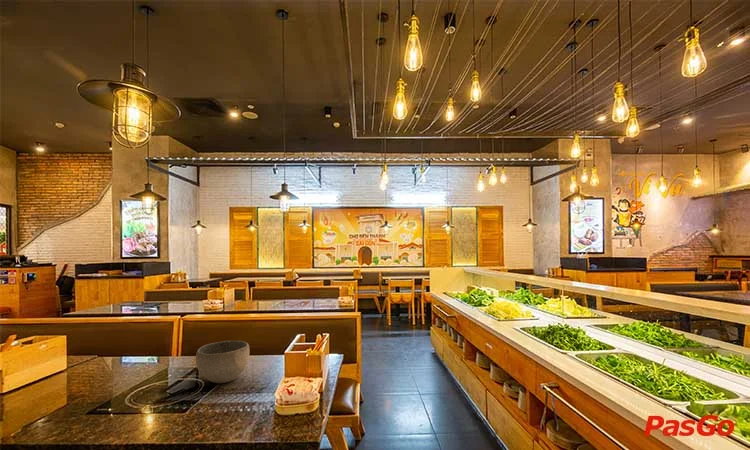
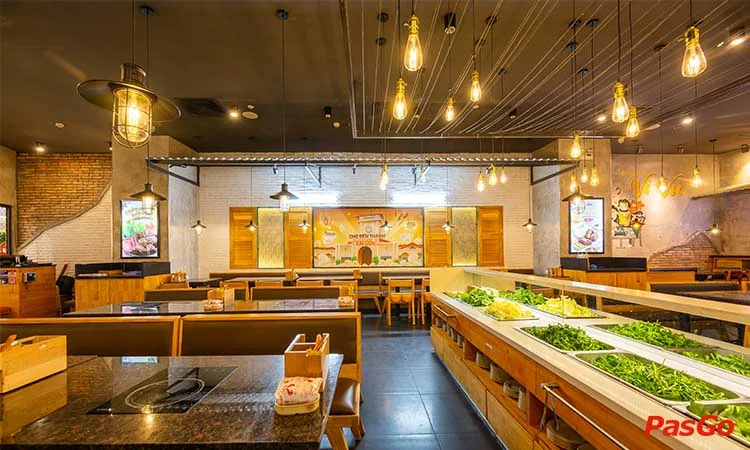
- bowl [195,340,251,384]
